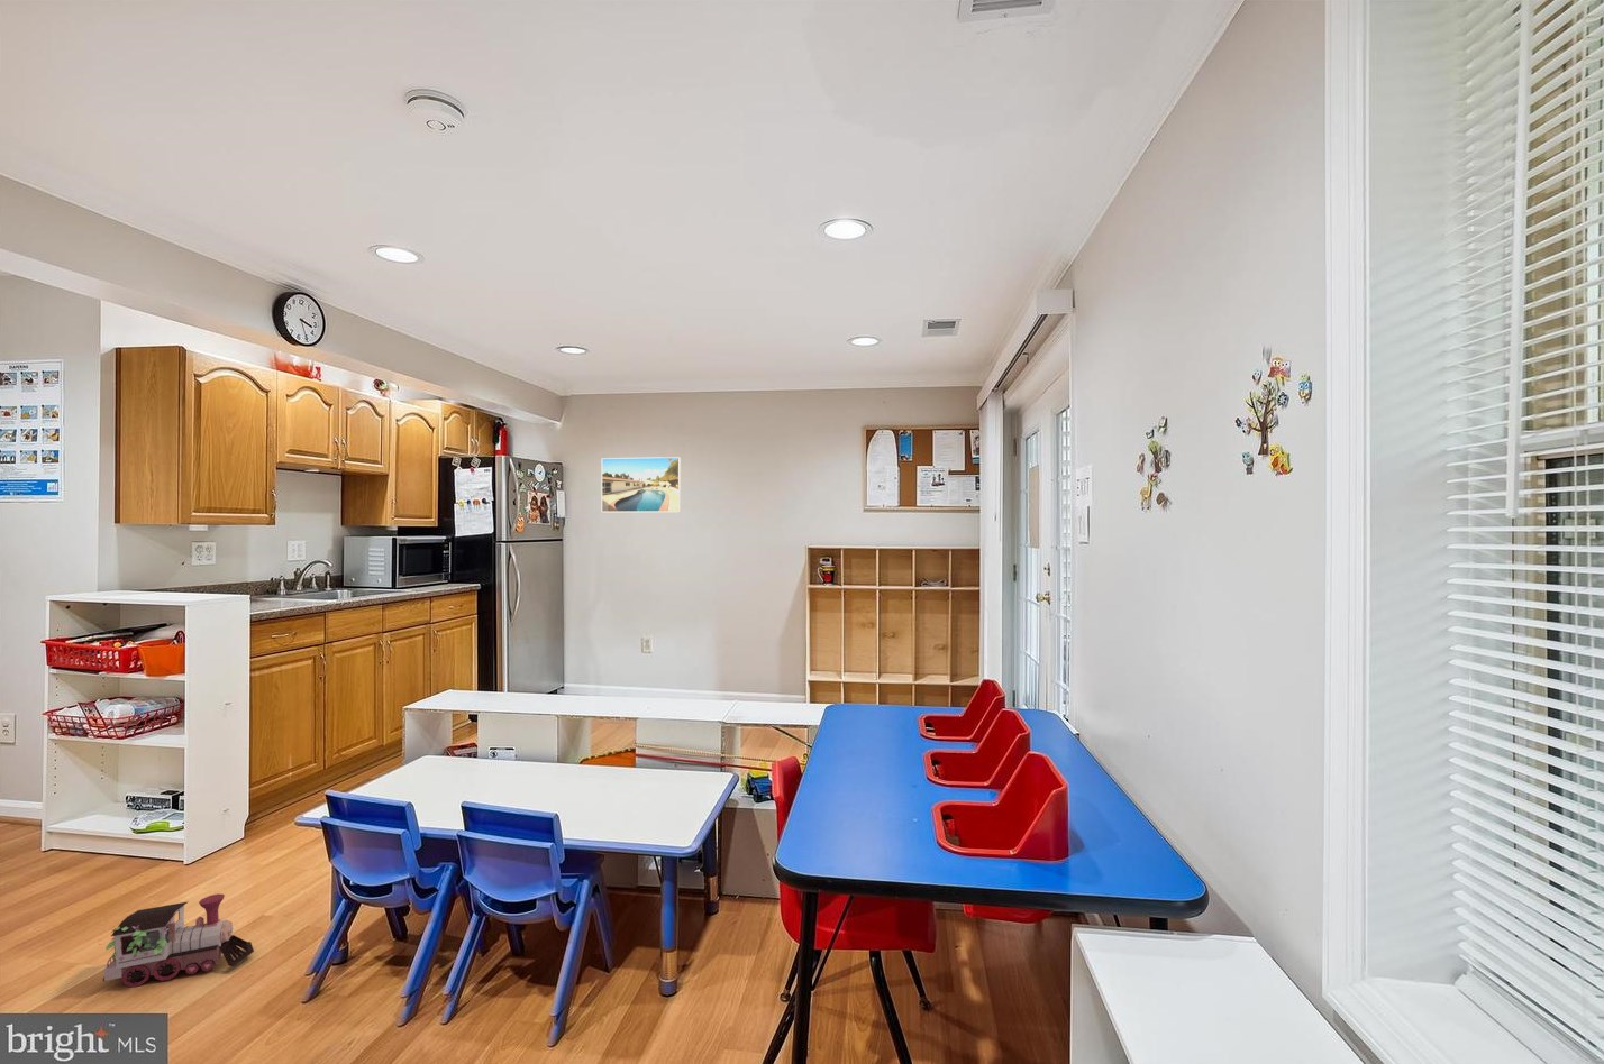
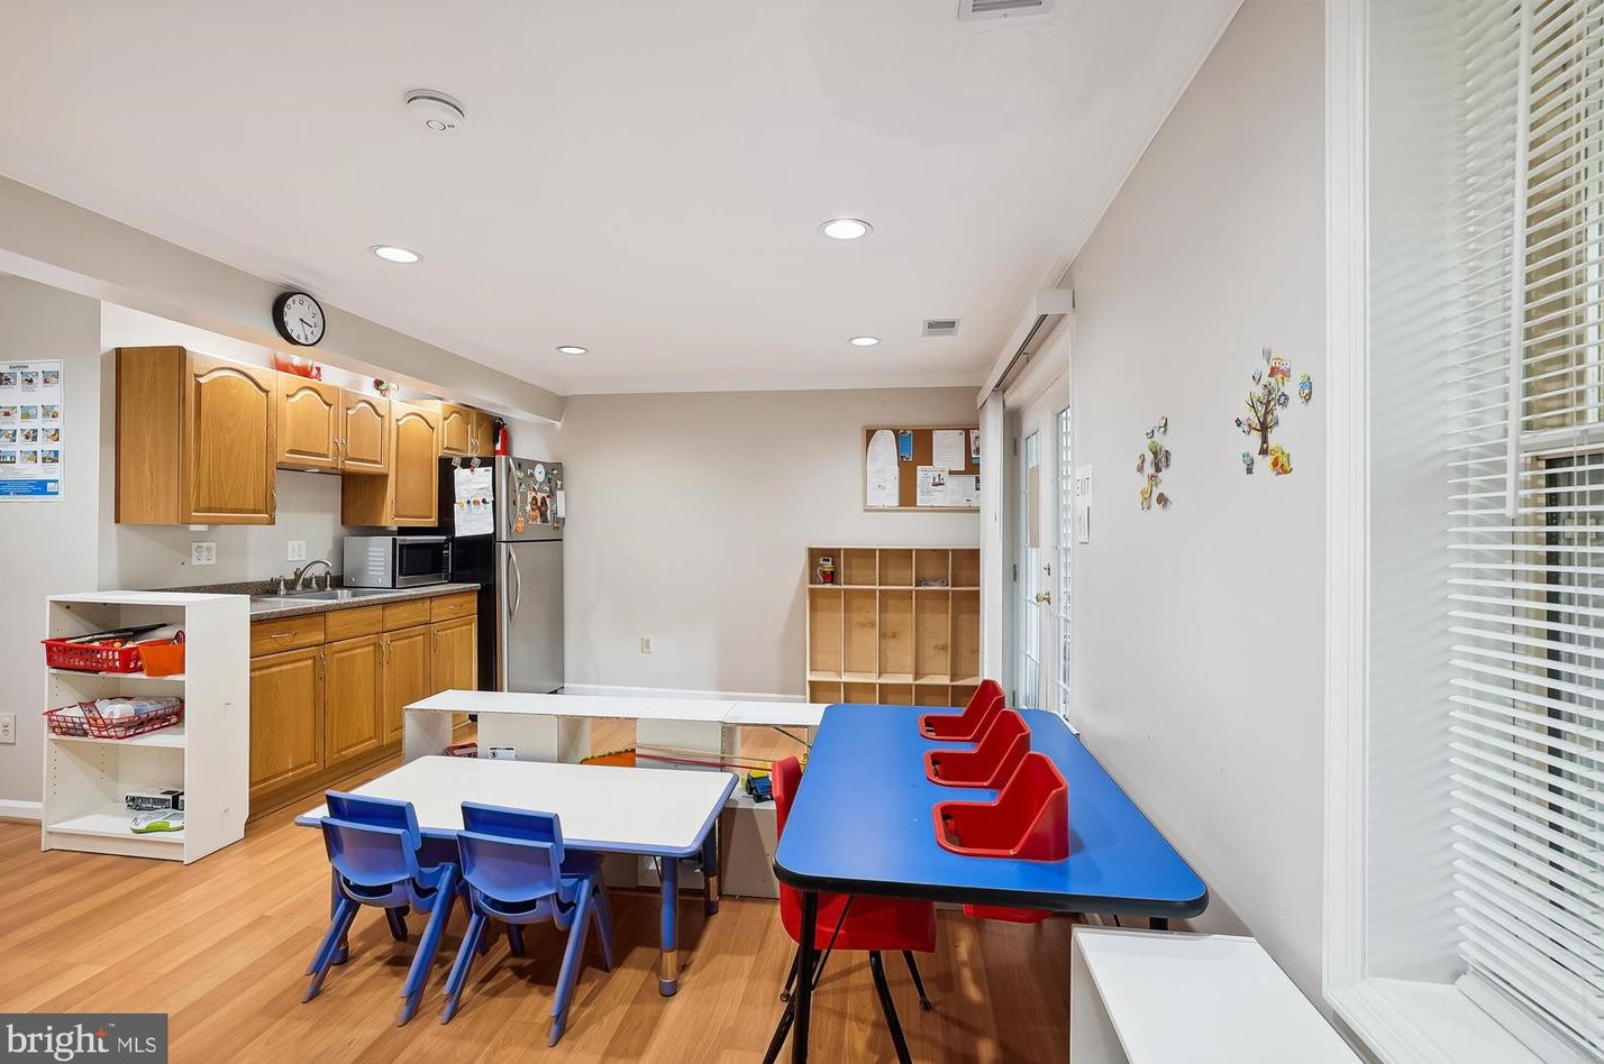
- toy train [102,892,255,988]
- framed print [601,456,682,513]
